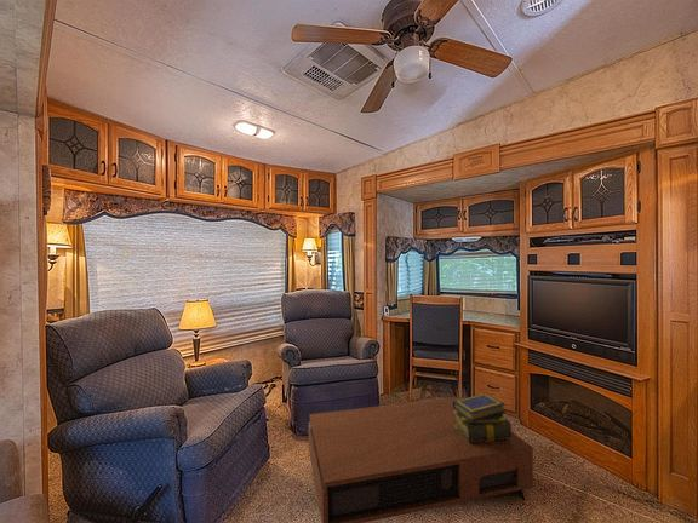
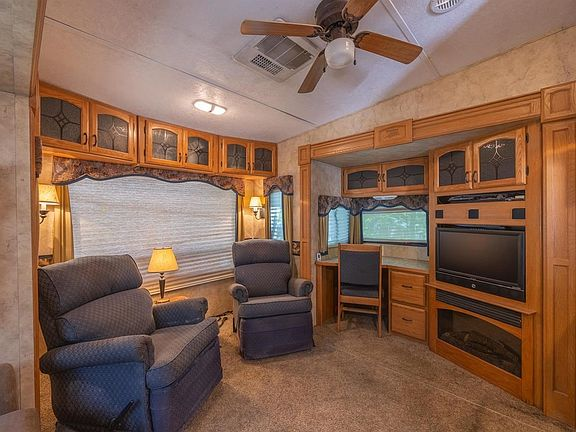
- stack of books [453,392,513,443]
- coffee table [308,395,534,523]
